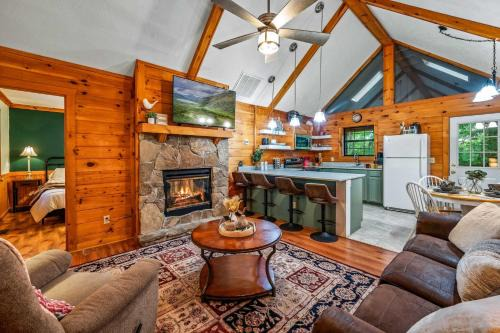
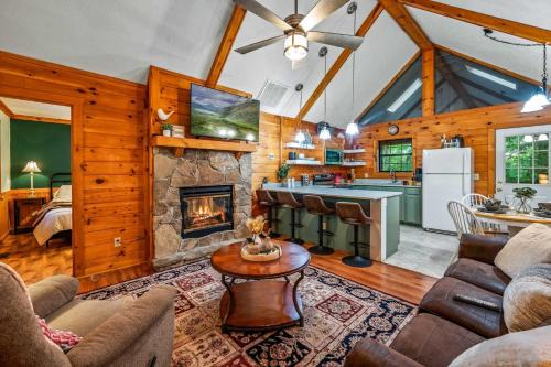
+ remote control [452,293,501,313]
